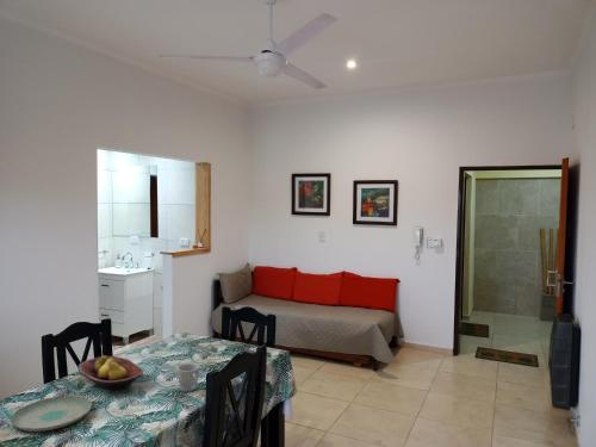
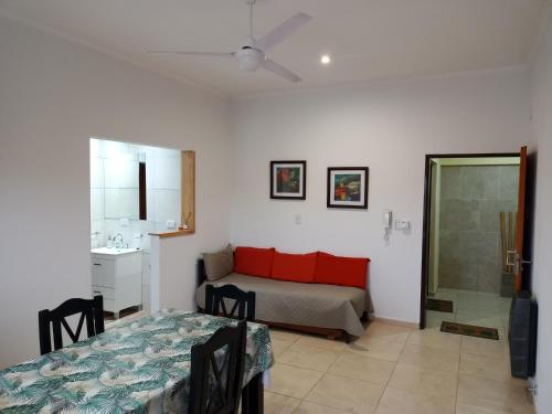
- plate [10,395,93,433]
- mug [175,362,201,393]
- fruit bowl [77,354,144,391]
